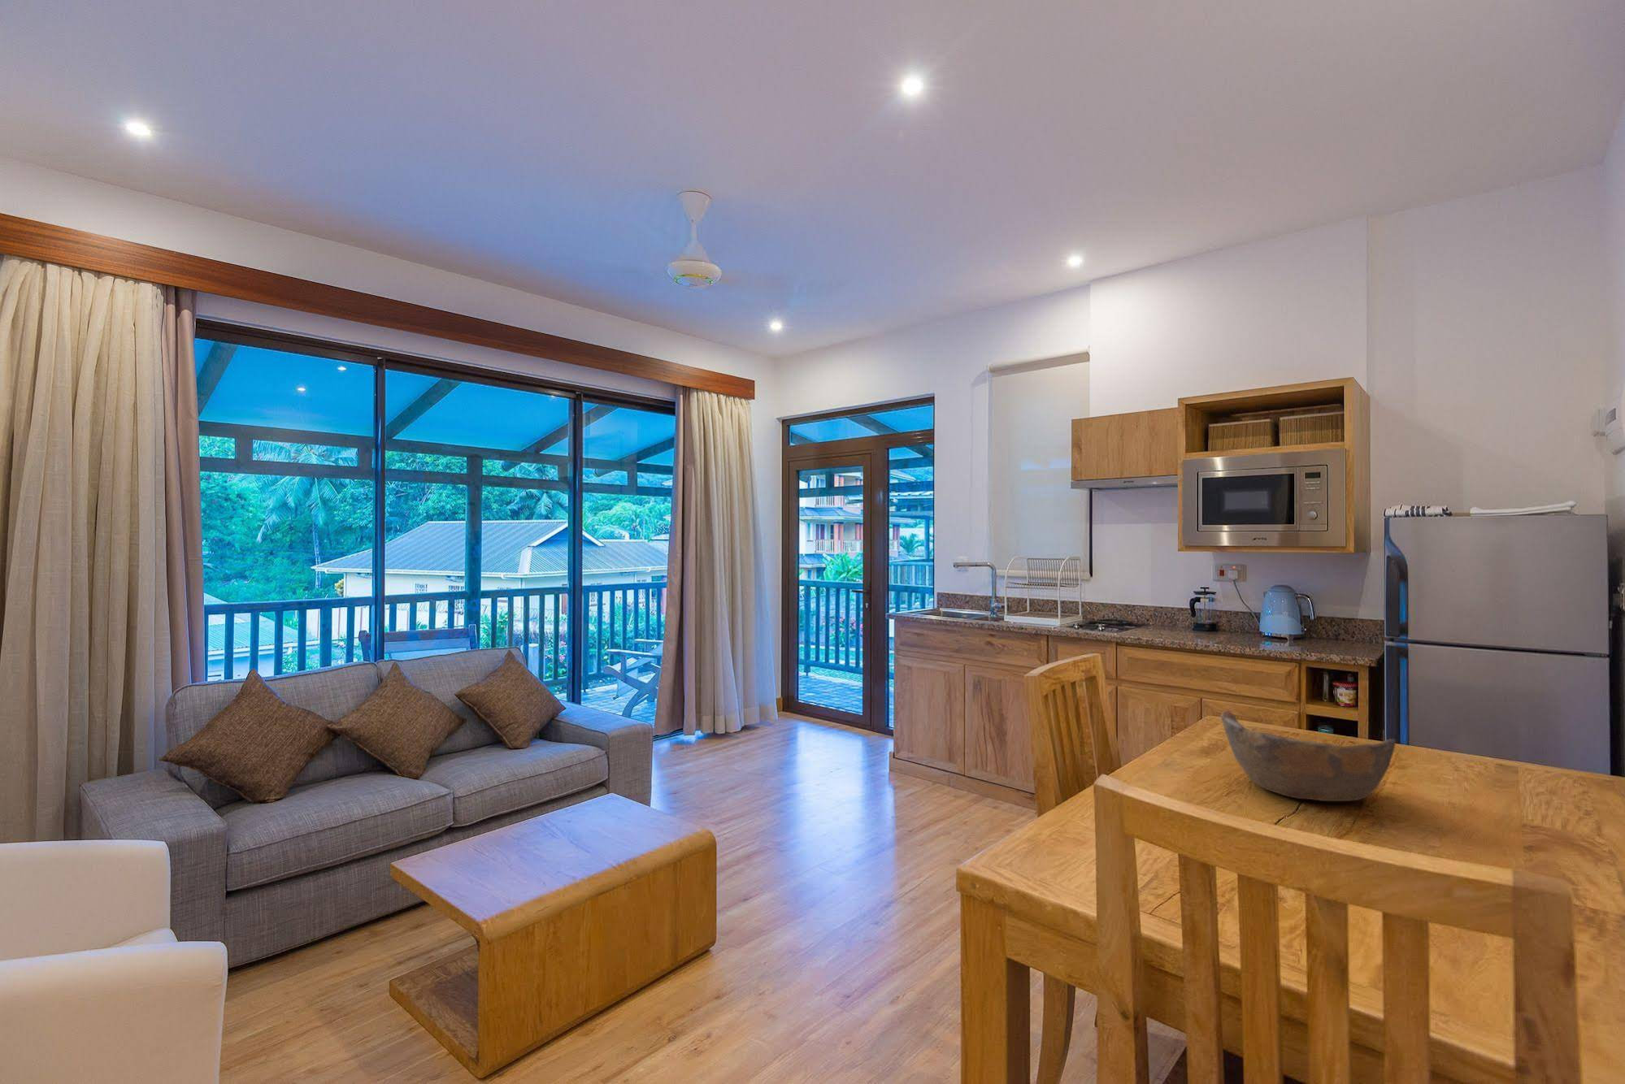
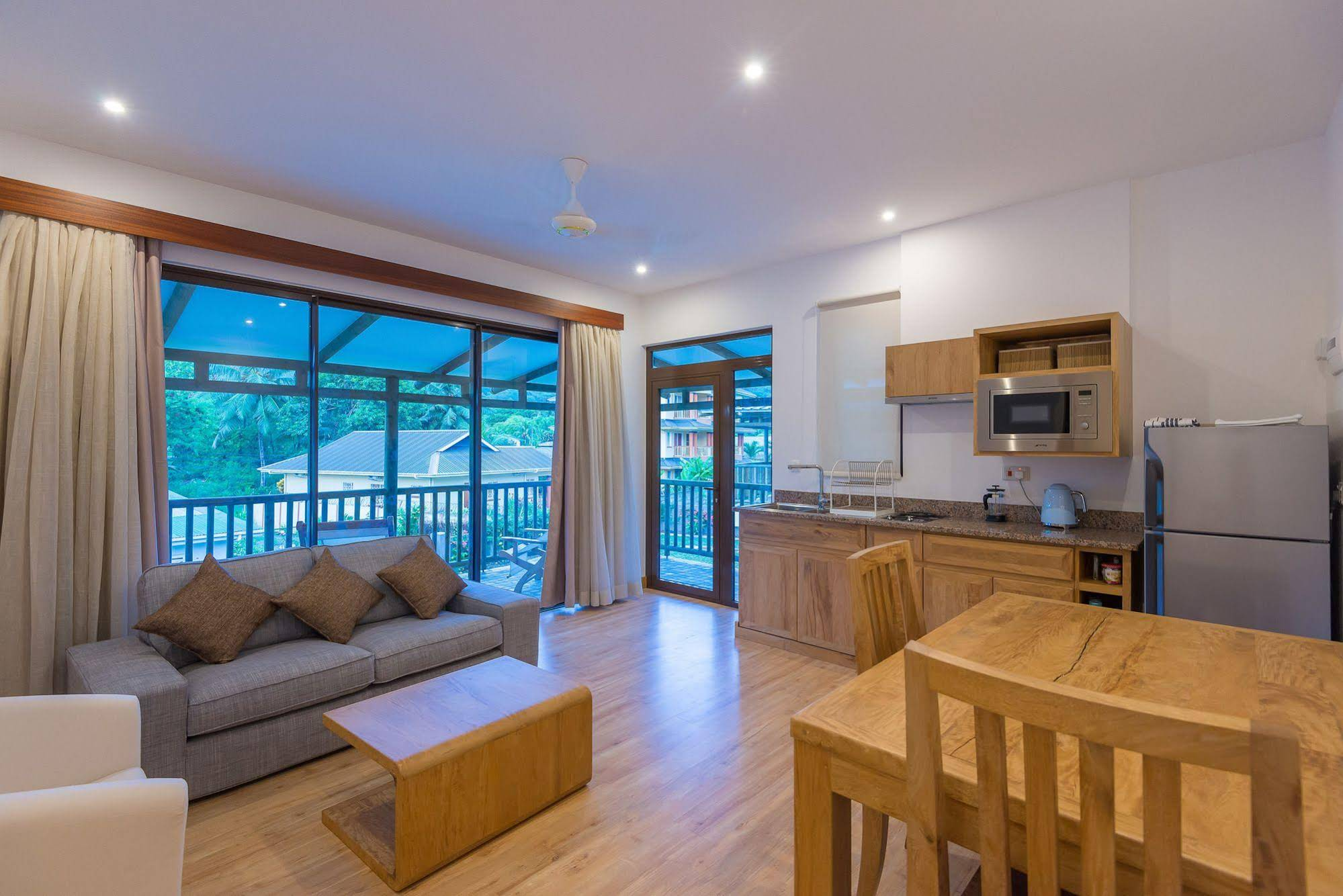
- bowl [1220,710,1396,802]
